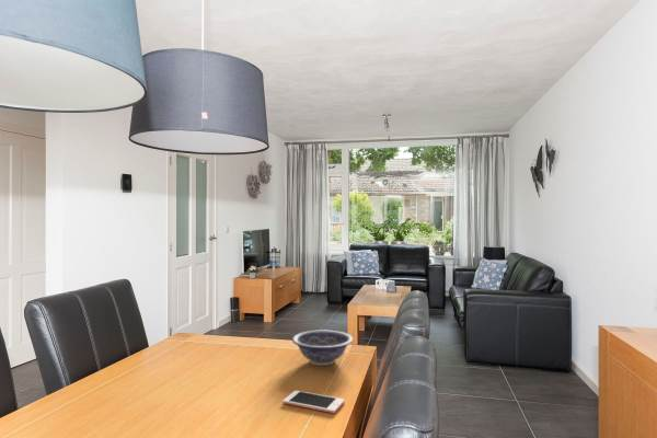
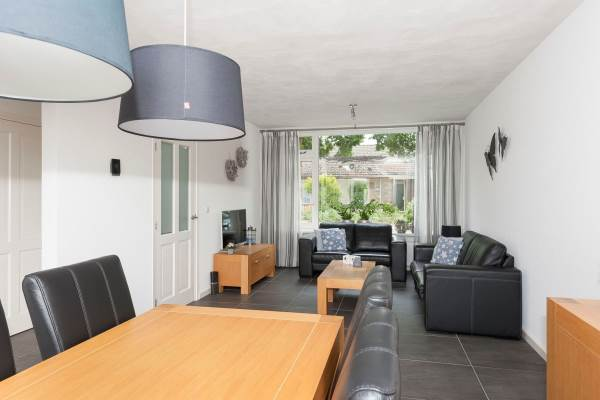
- cell phone [281,390,346,414]
- decorative bowl [291,330,354,367]
